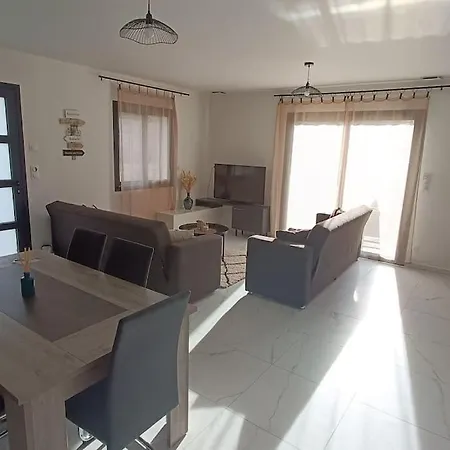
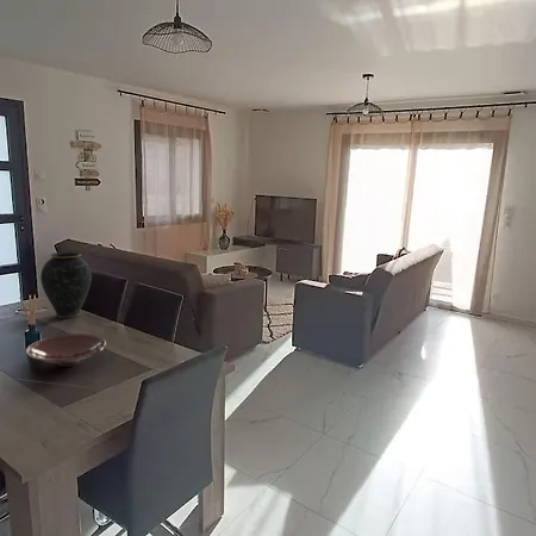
+ bowl [25,332,107,368]
+ vase [39,251,93,320]
